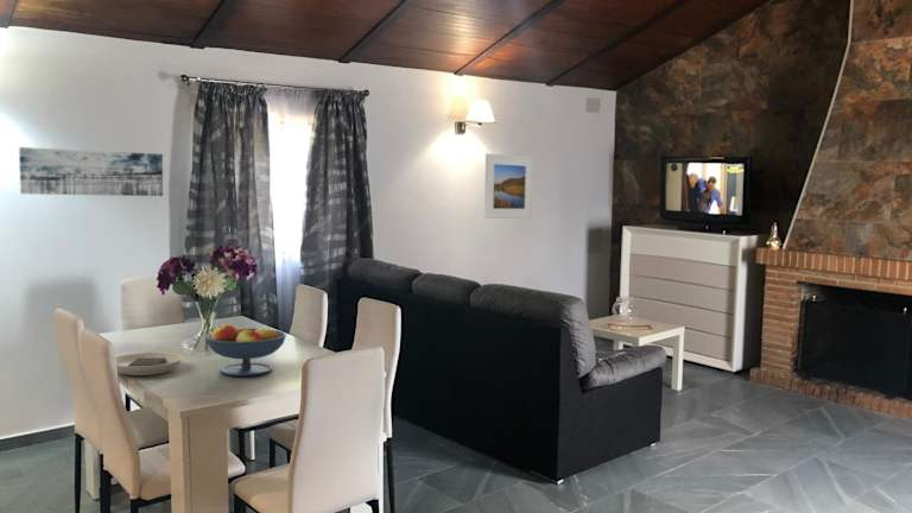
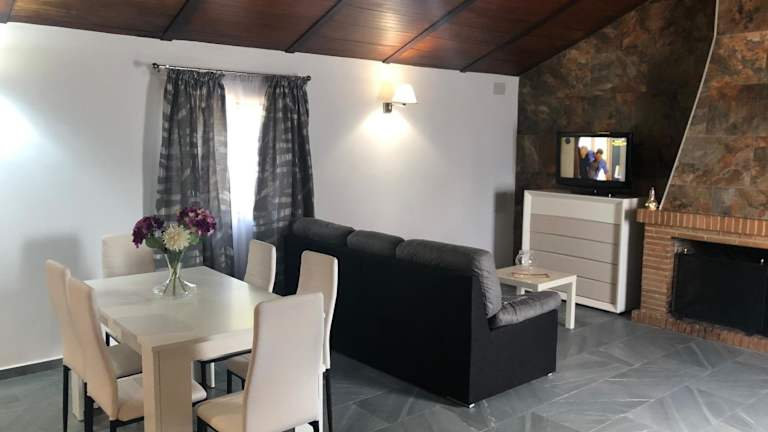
- fruit bowl [204,323,287,378]
- plate [114,350,184,376]
- wall art [18,146,164,197]
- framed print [483,152,534,220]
